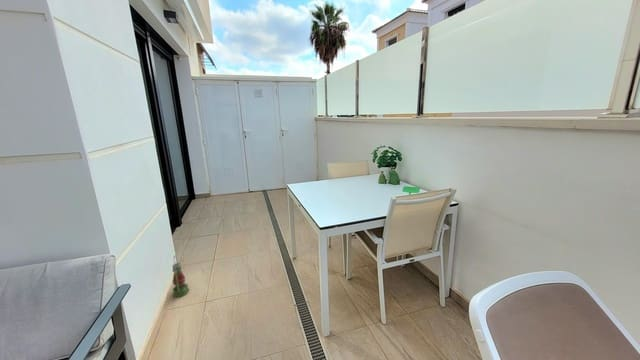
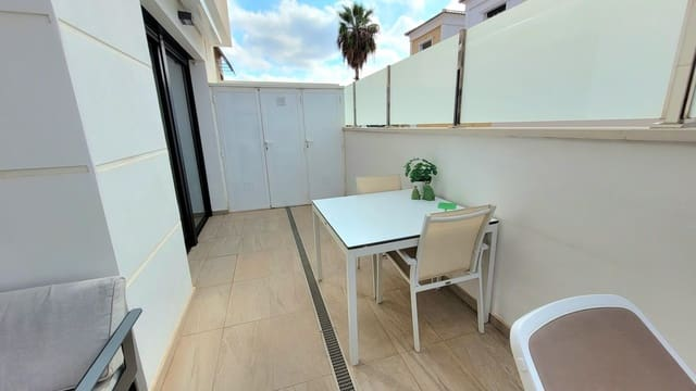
- lantern [171,254,190,298]
